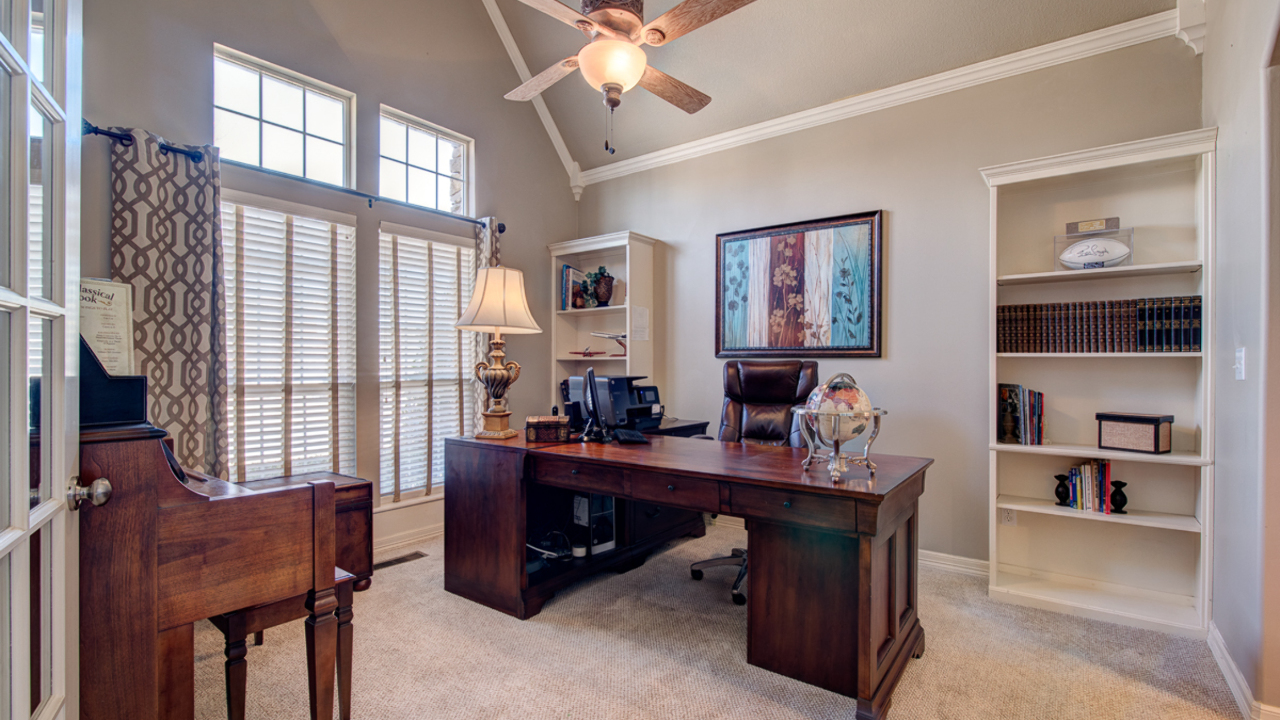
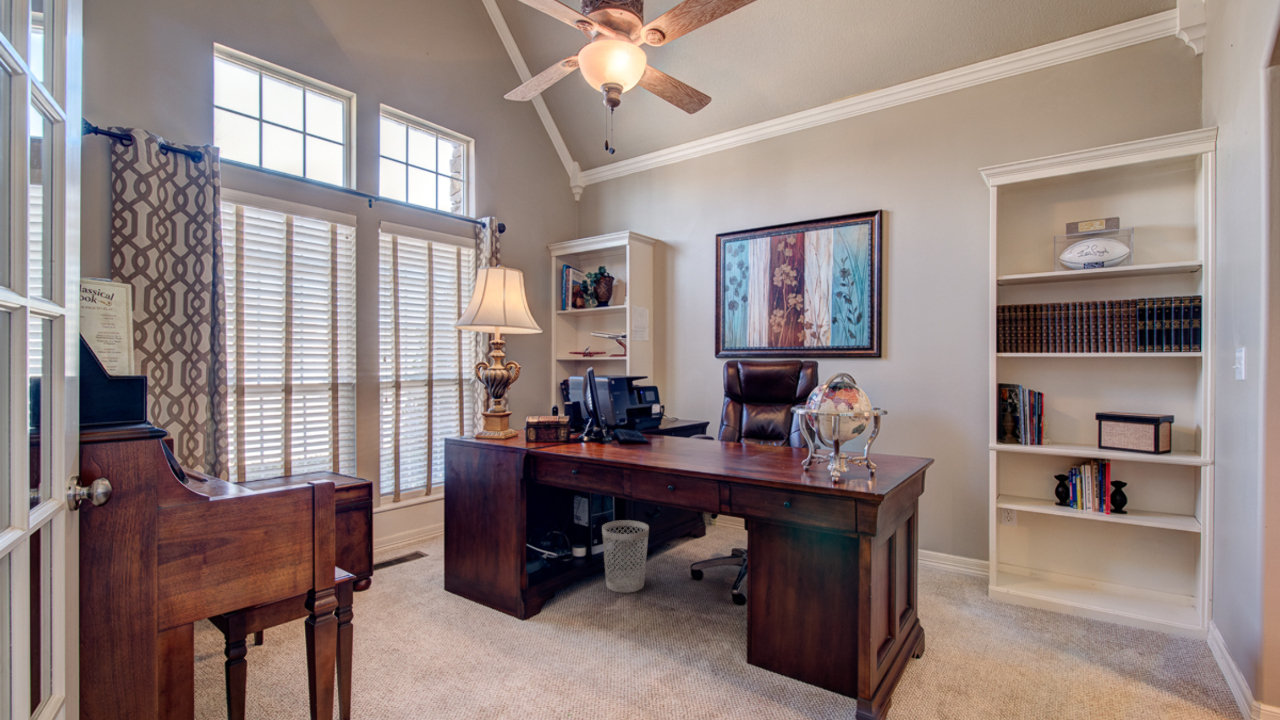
+ wastebasket [601,519,650,594]
